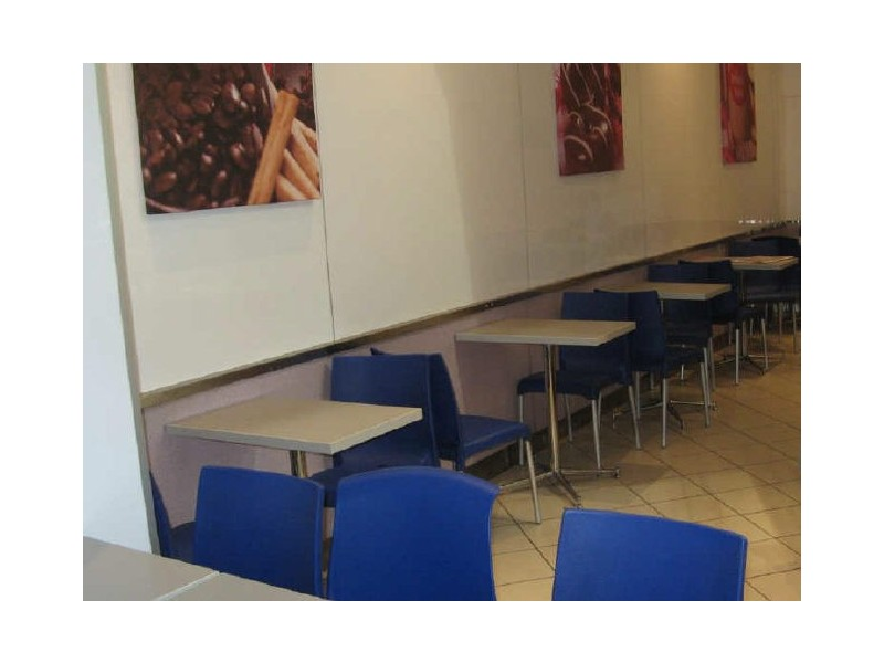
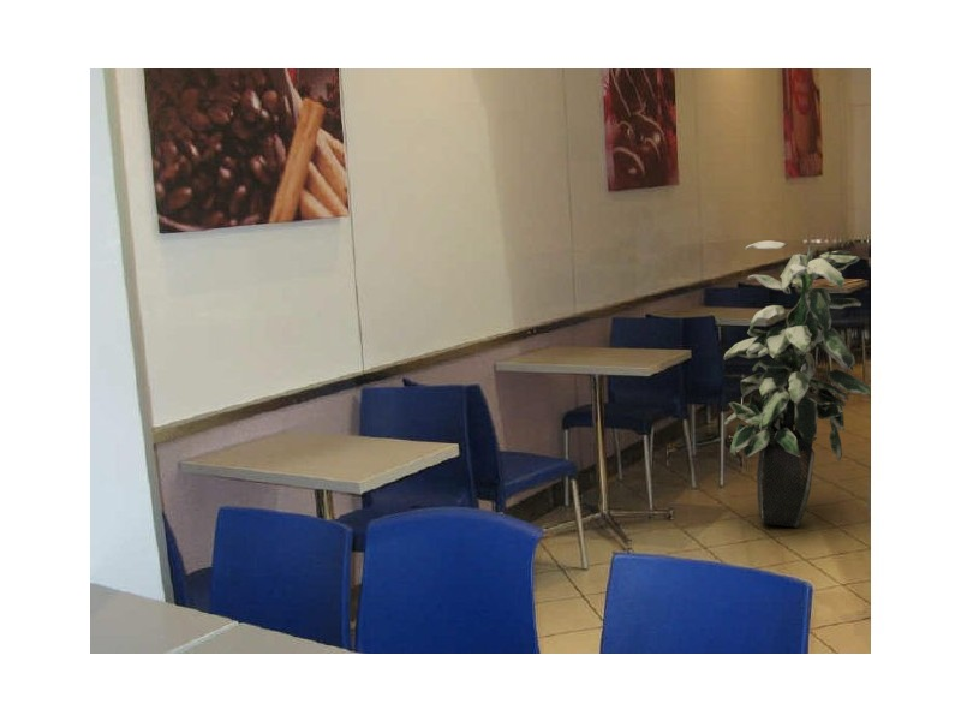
+ indoor plant [723,239,871,529]
